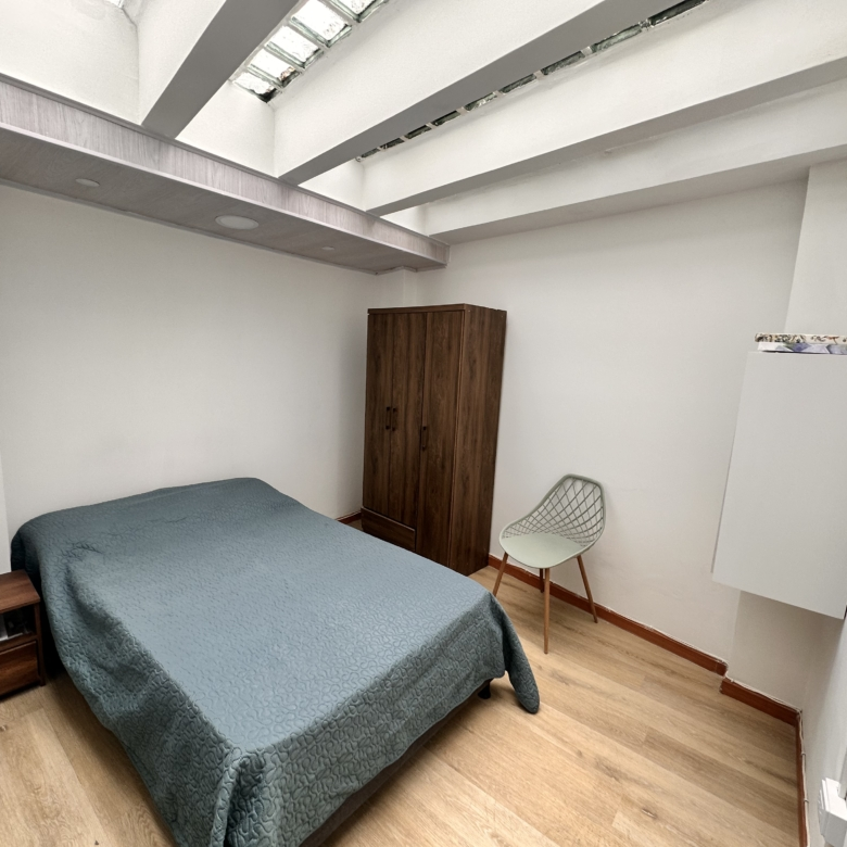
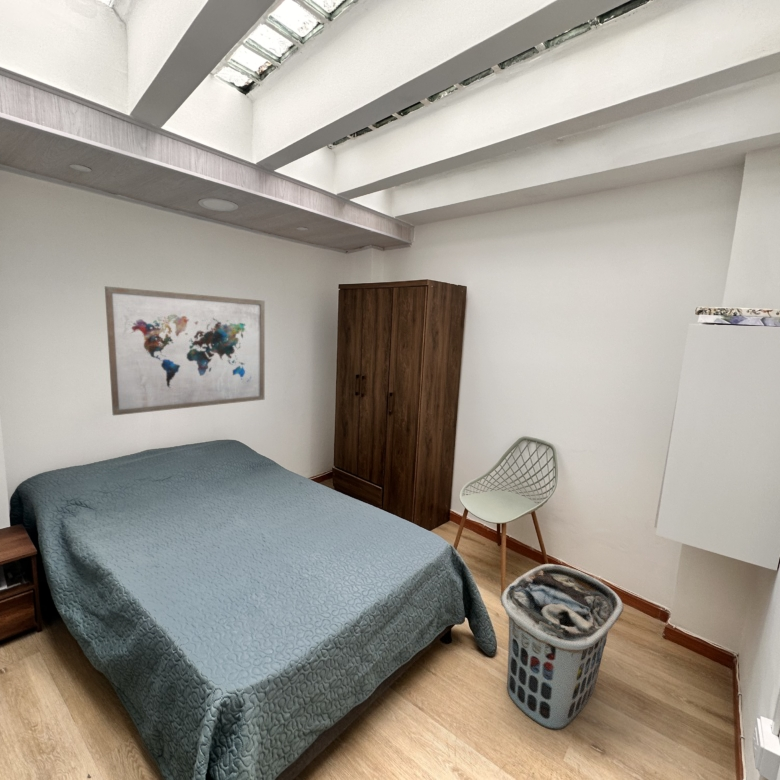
+ clothes hamper [500,563,624,730]
+ wall art [104,285,266,417]
